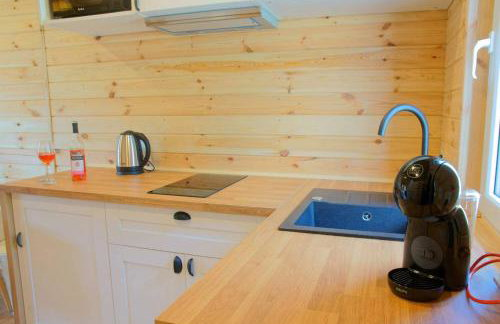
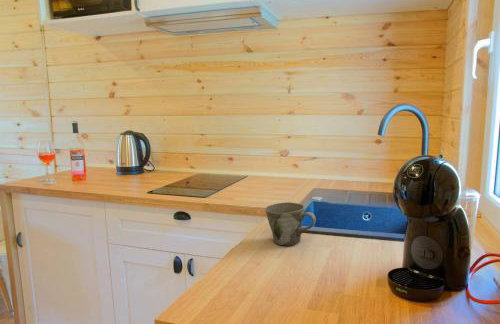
+ mug [264,201,317,247]
